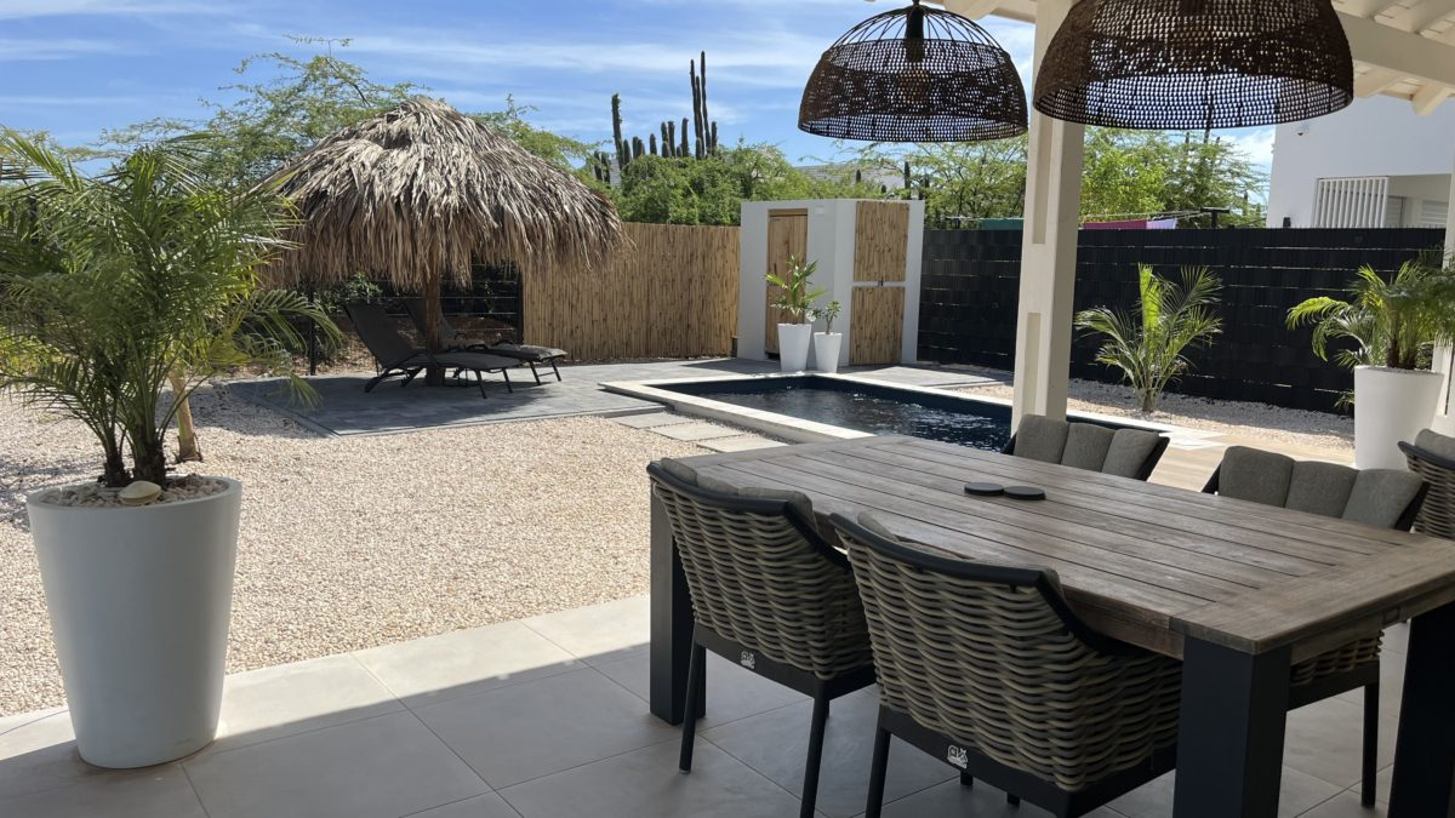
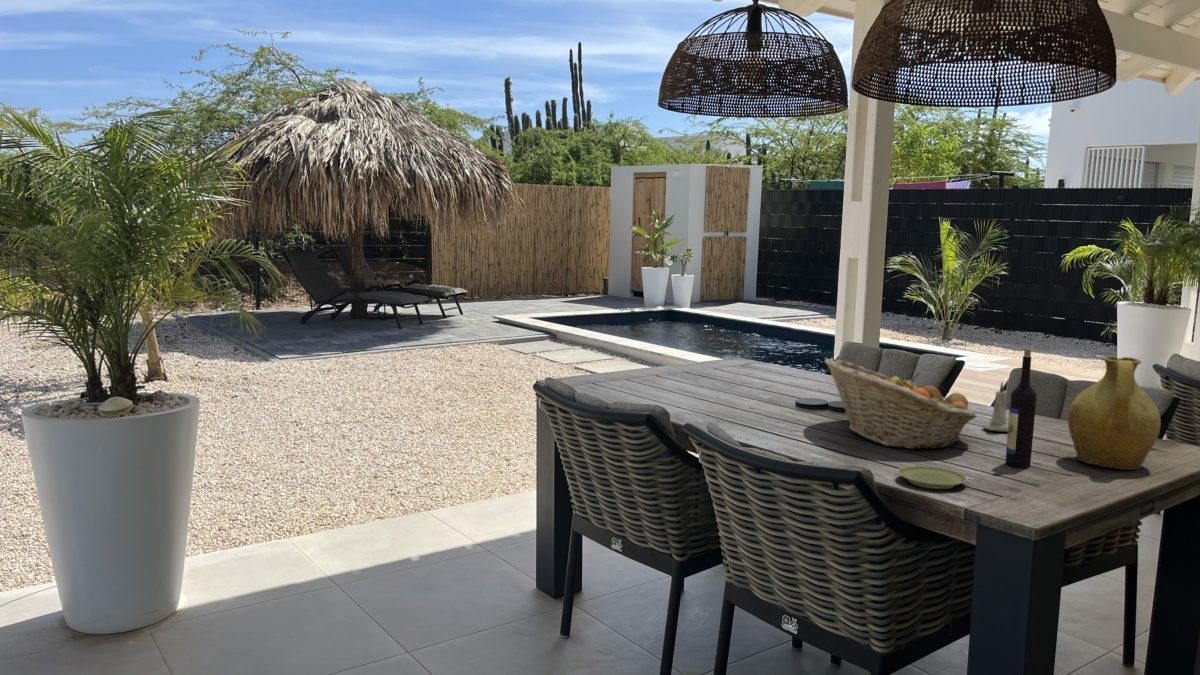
+ wine bottle [1005,348,1038,469]
+ candle [982,380,1008,433]
+ fruit basket [824,357,978,450]
+ pitcher [1067,355,1162,471]
+ plate [896,465,969,490]
